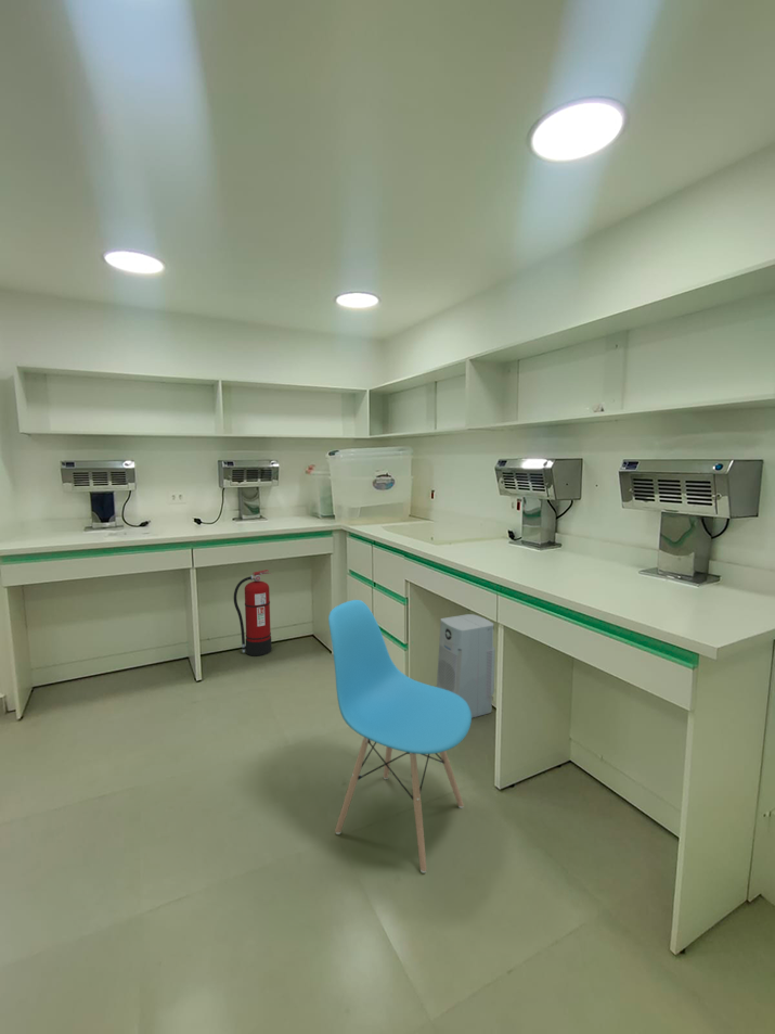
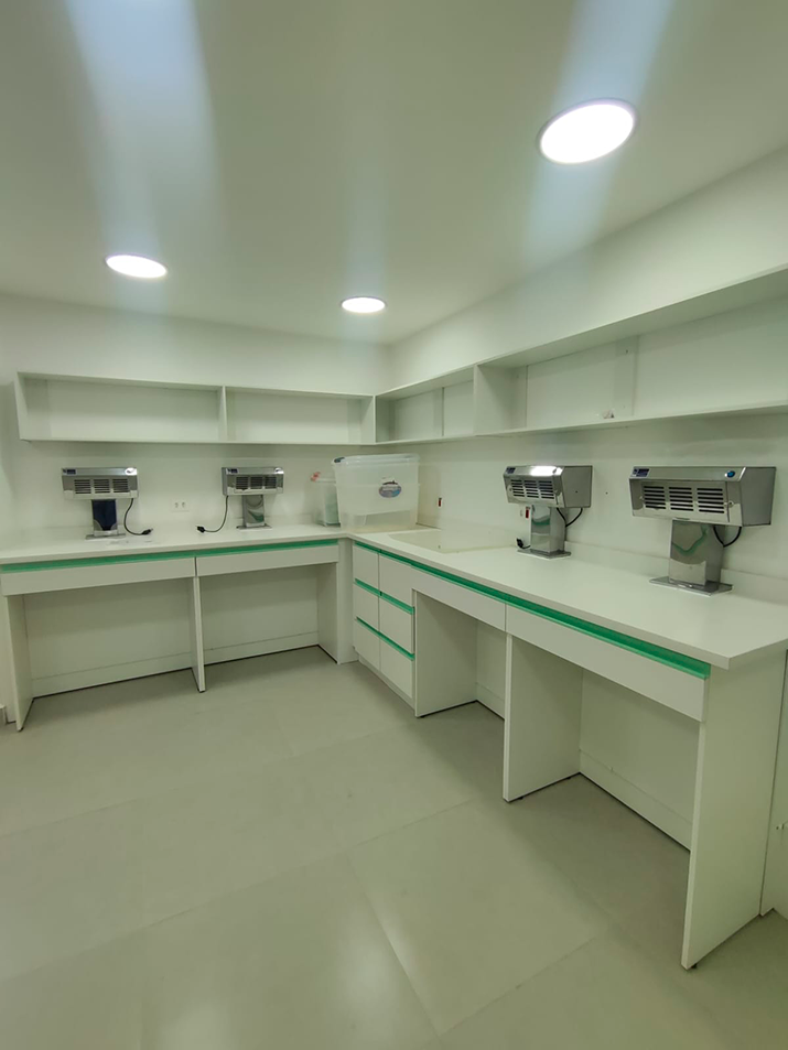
- fire extinguisher [233,569,273,656]
- air purifier [436,613,496,719]
- chair [327,599,473,875]
